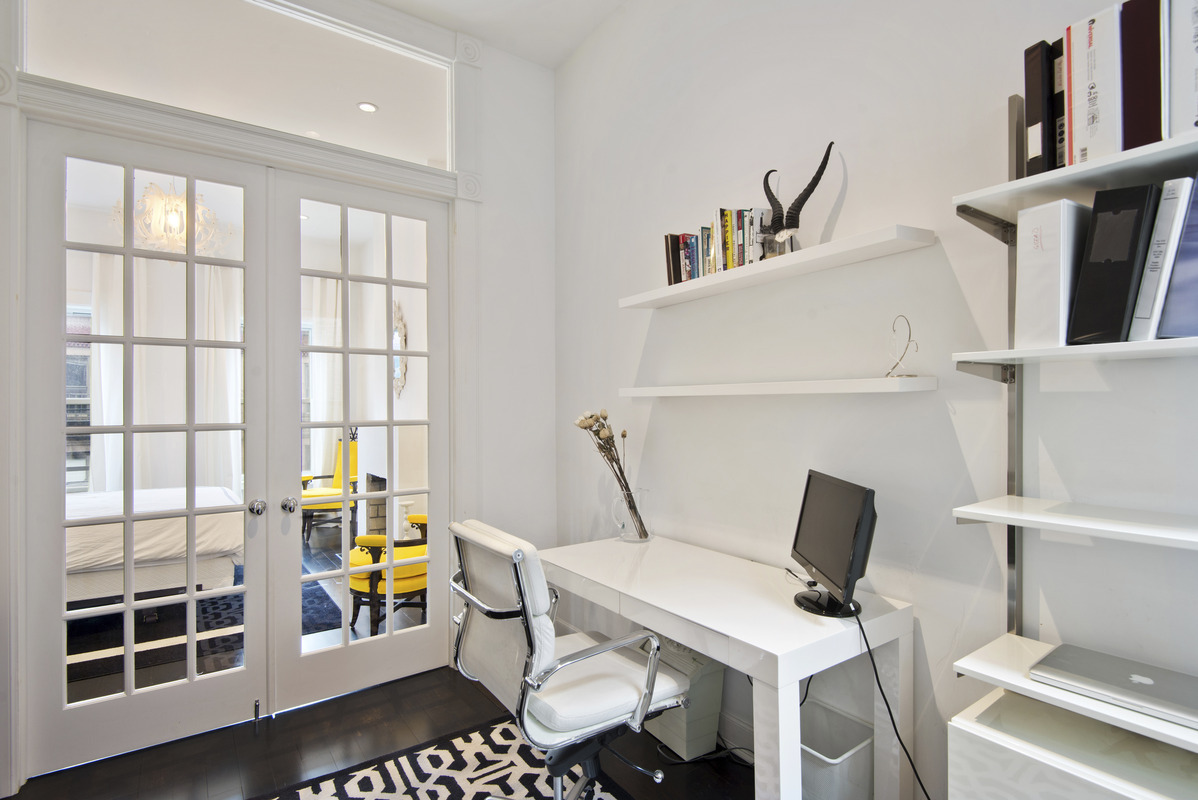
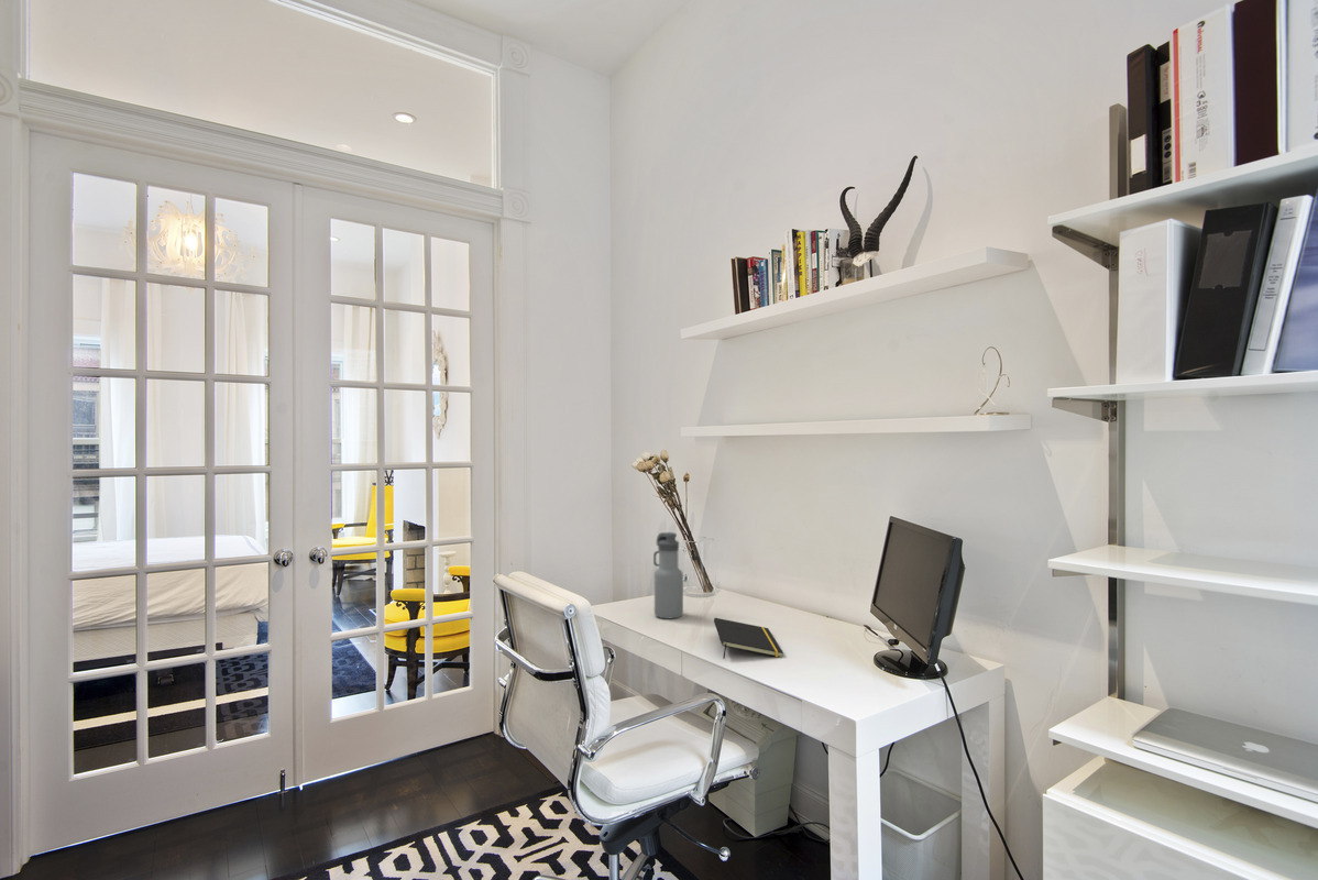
+ notepad [713,617,784,660]
+ water bottle [652,531,684,619]
